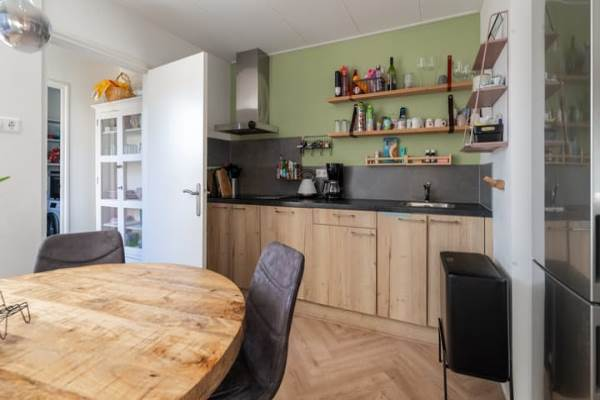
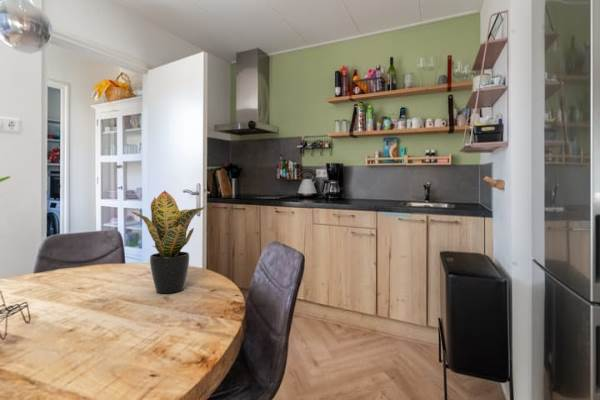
+ potted plant [131,190,207,294]
